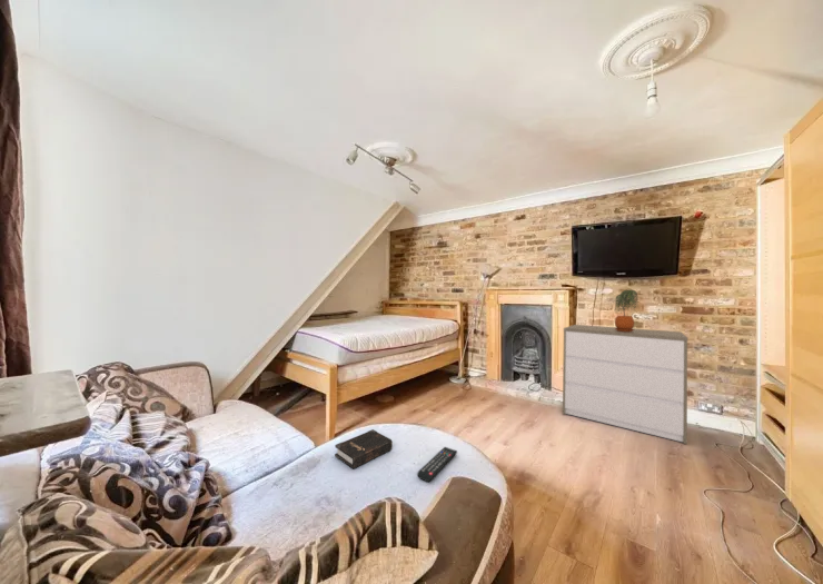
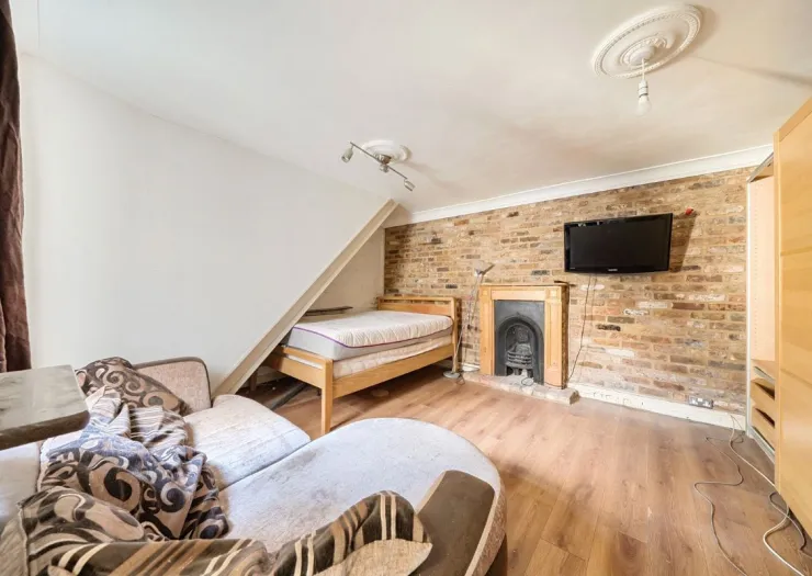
- potted plant [614,288,641,333]
- dresser [562,324,688,445]
- remote control [416,446,458,483]
- hardback book [334,428,394,469]
